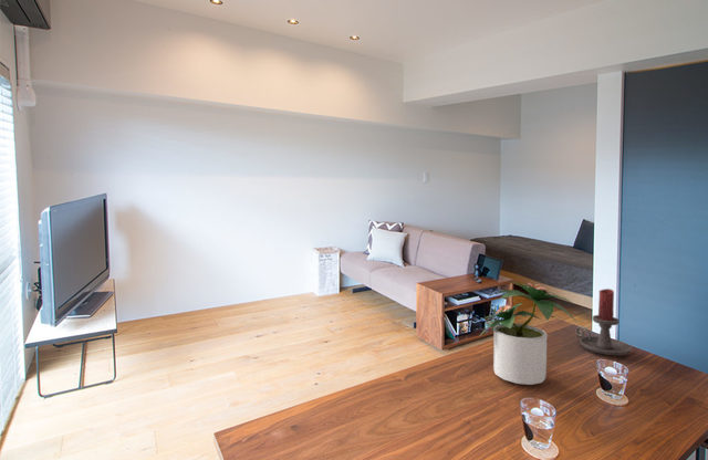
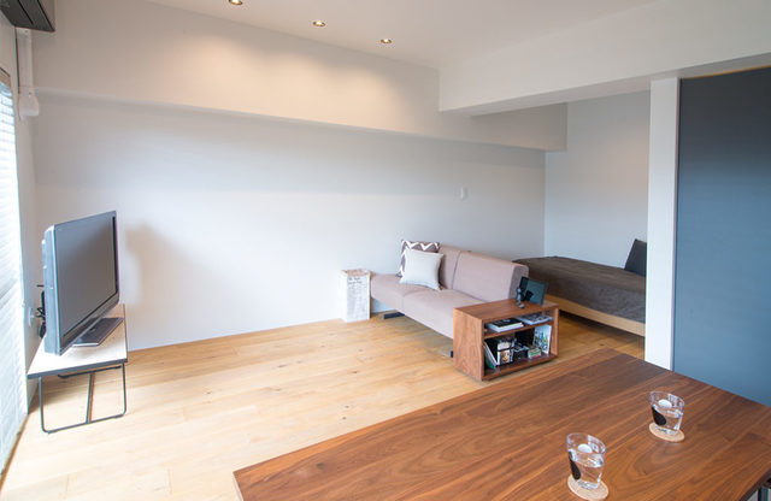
- candle holder [575,288,633,356]
- potted plant [480,280,577,386]
